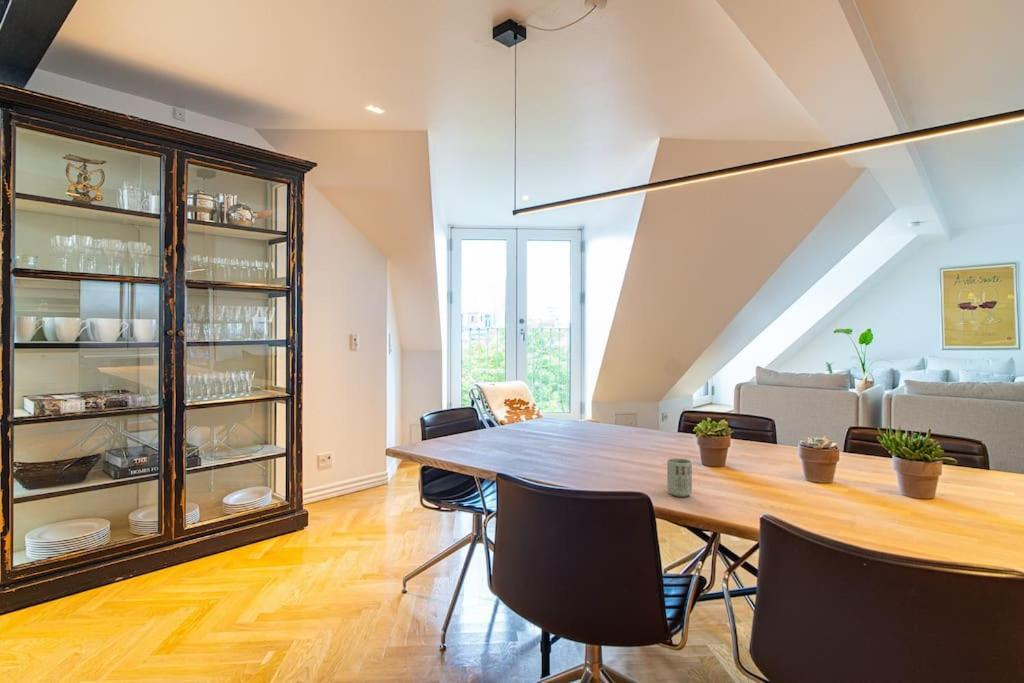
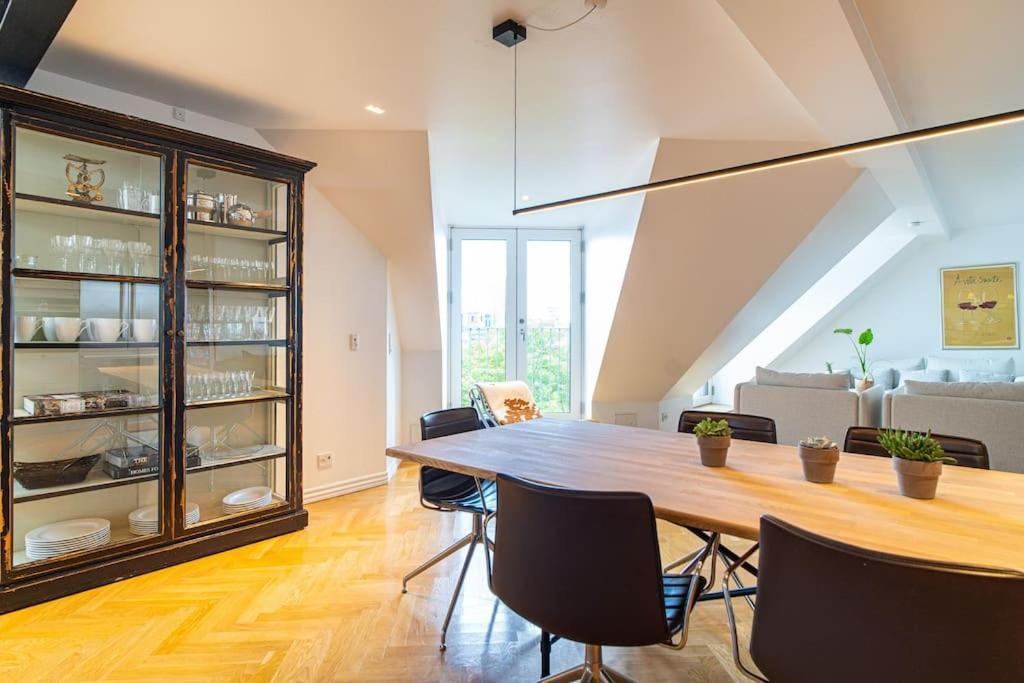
- cup [666,458,693,498]
